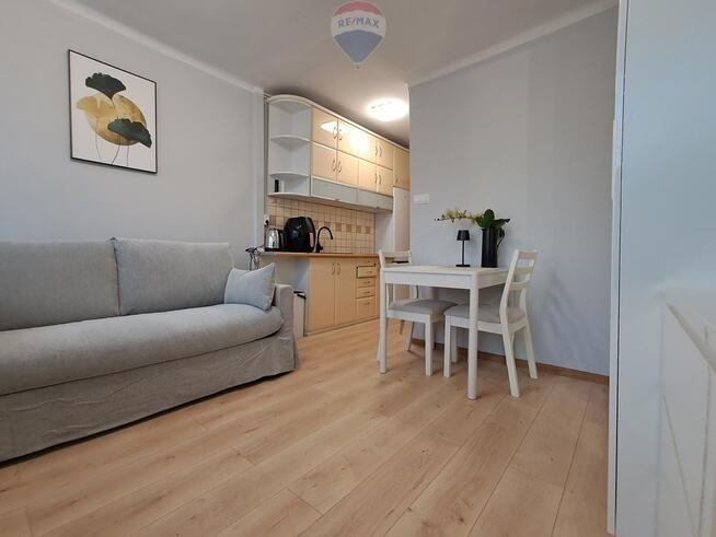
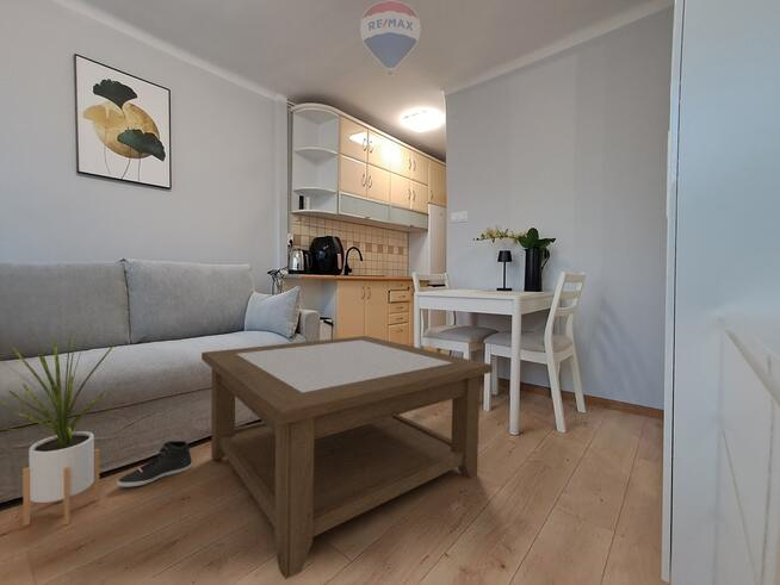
+ coffee table [200,335,494,580]
+ house plant [0,324,123,527]
+ sneaker [116,440,193,488]
